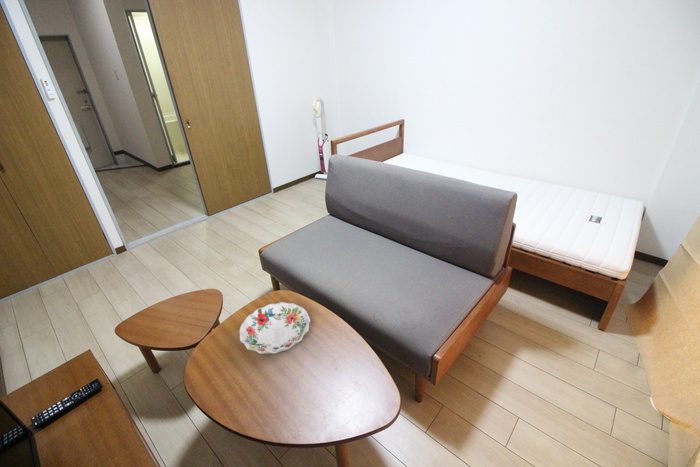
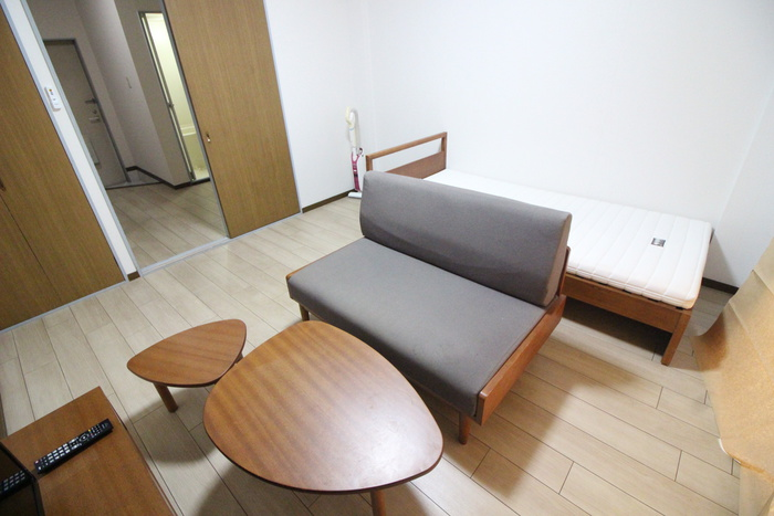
- decorative bowl [238,301,311,355]
